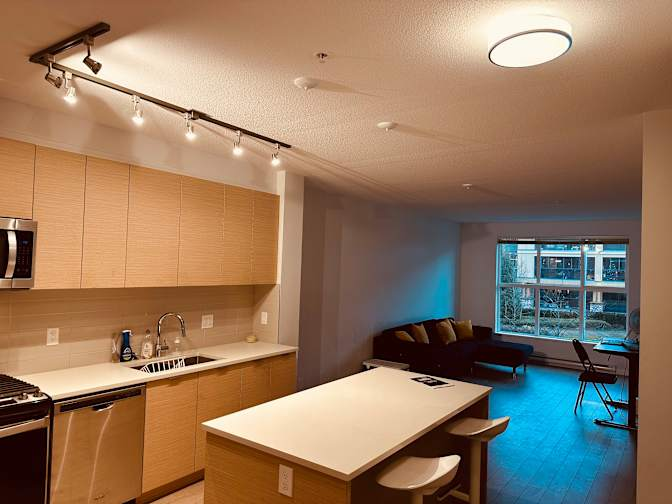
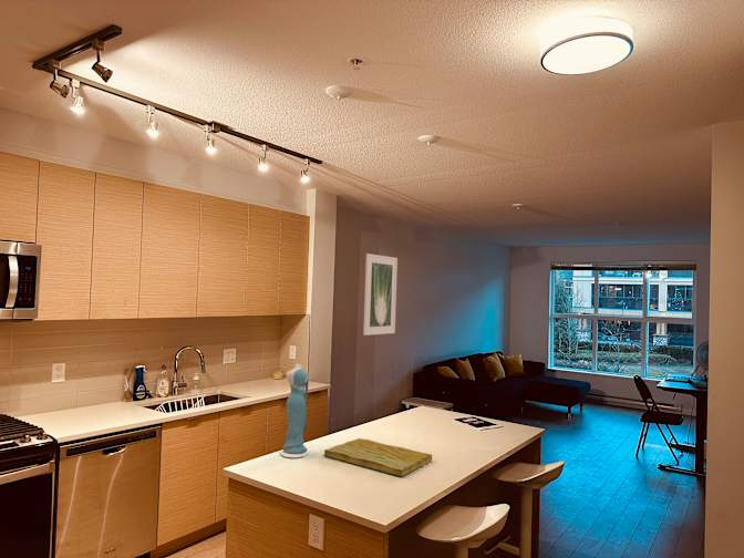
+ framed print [362,252,399,337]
+ dress [279,363,310,459]
+ cutting board [323,437,433,477]
